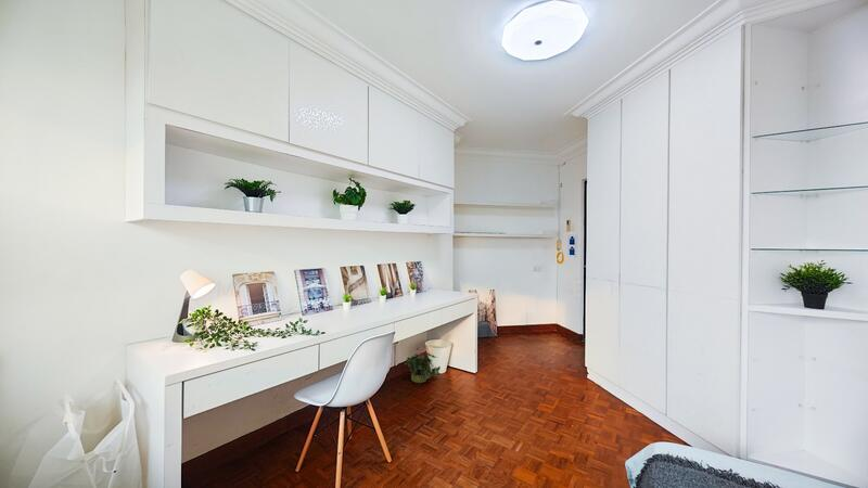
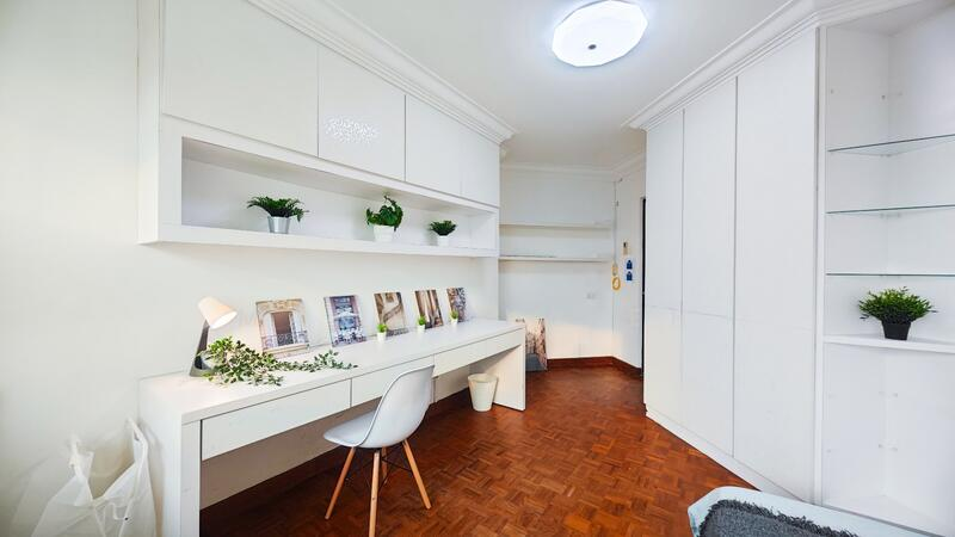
- potted plant [404,347,442,384]
